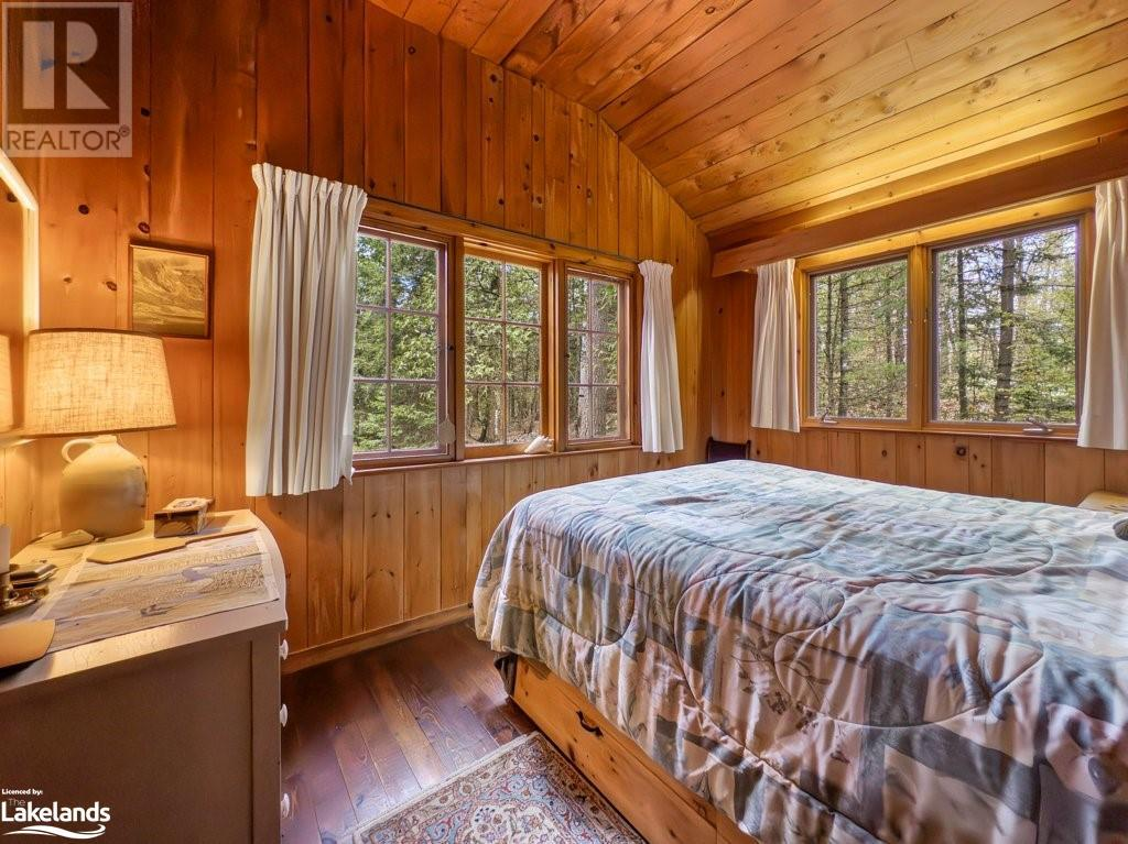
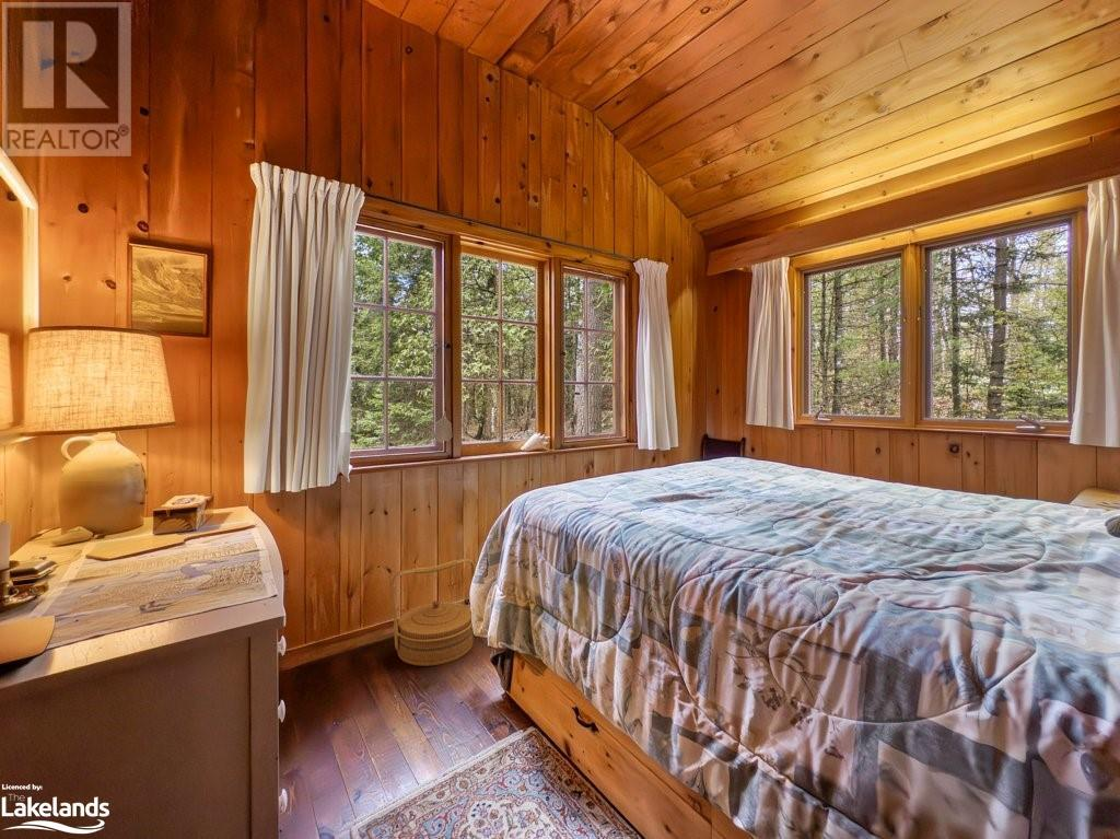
+ woven basket [390,557,476,667]
